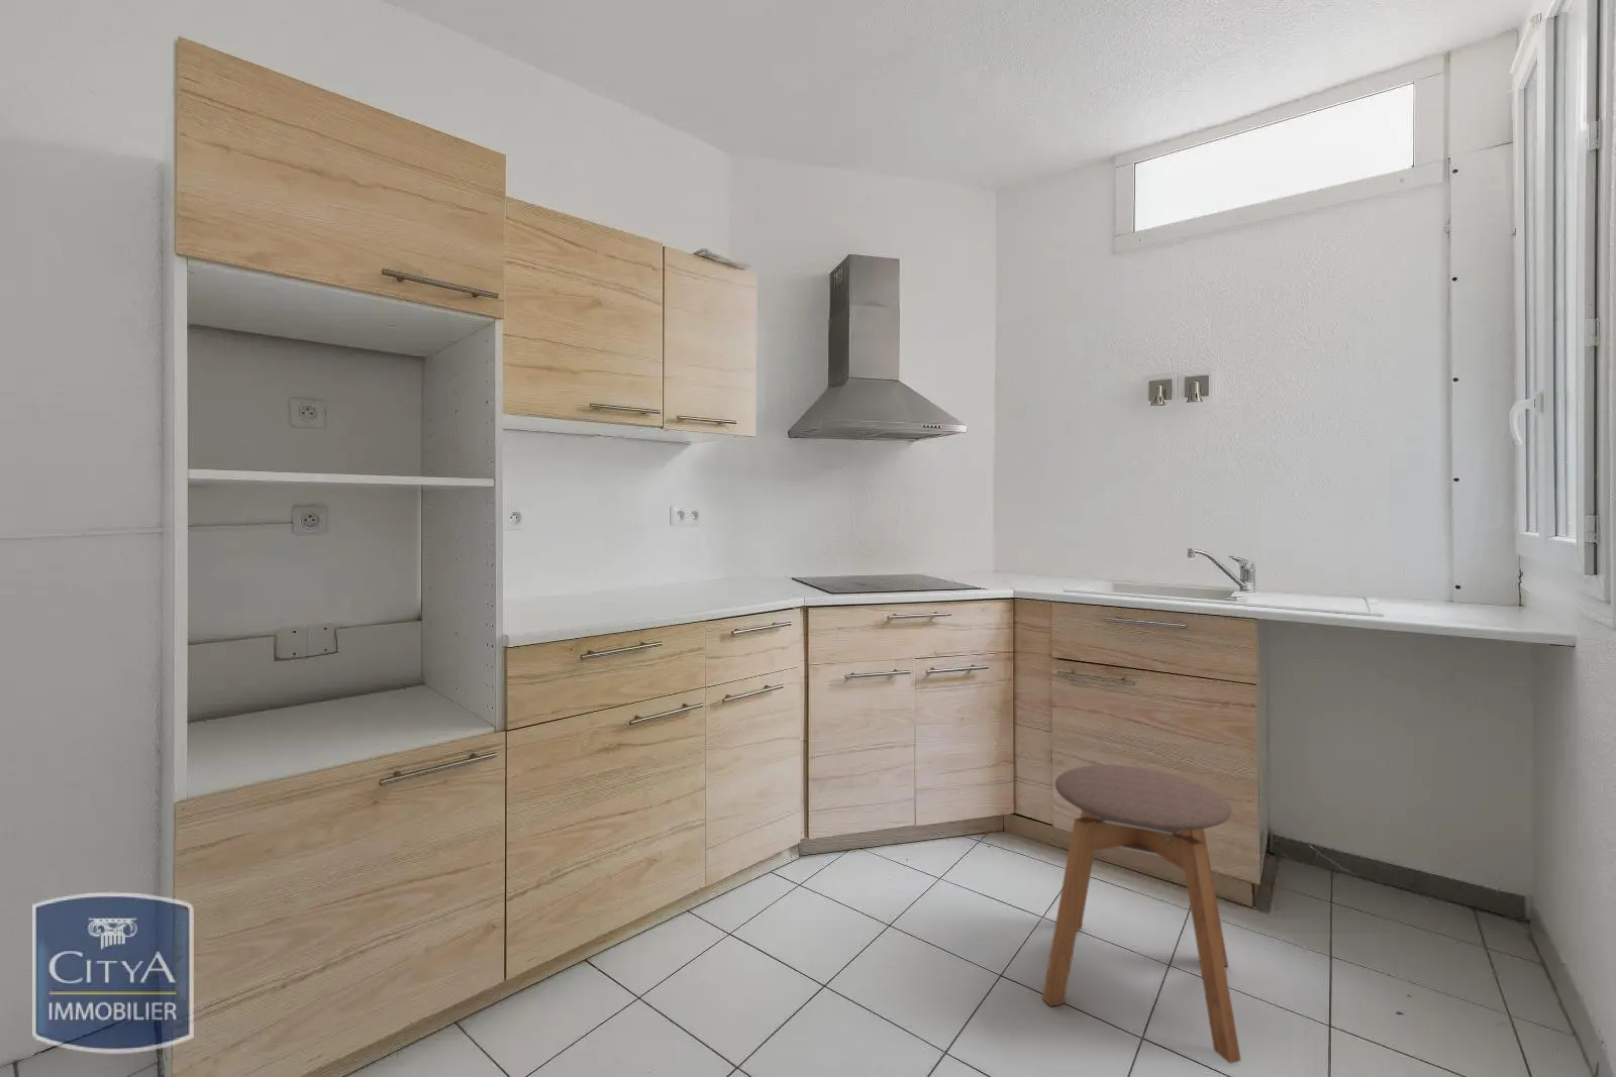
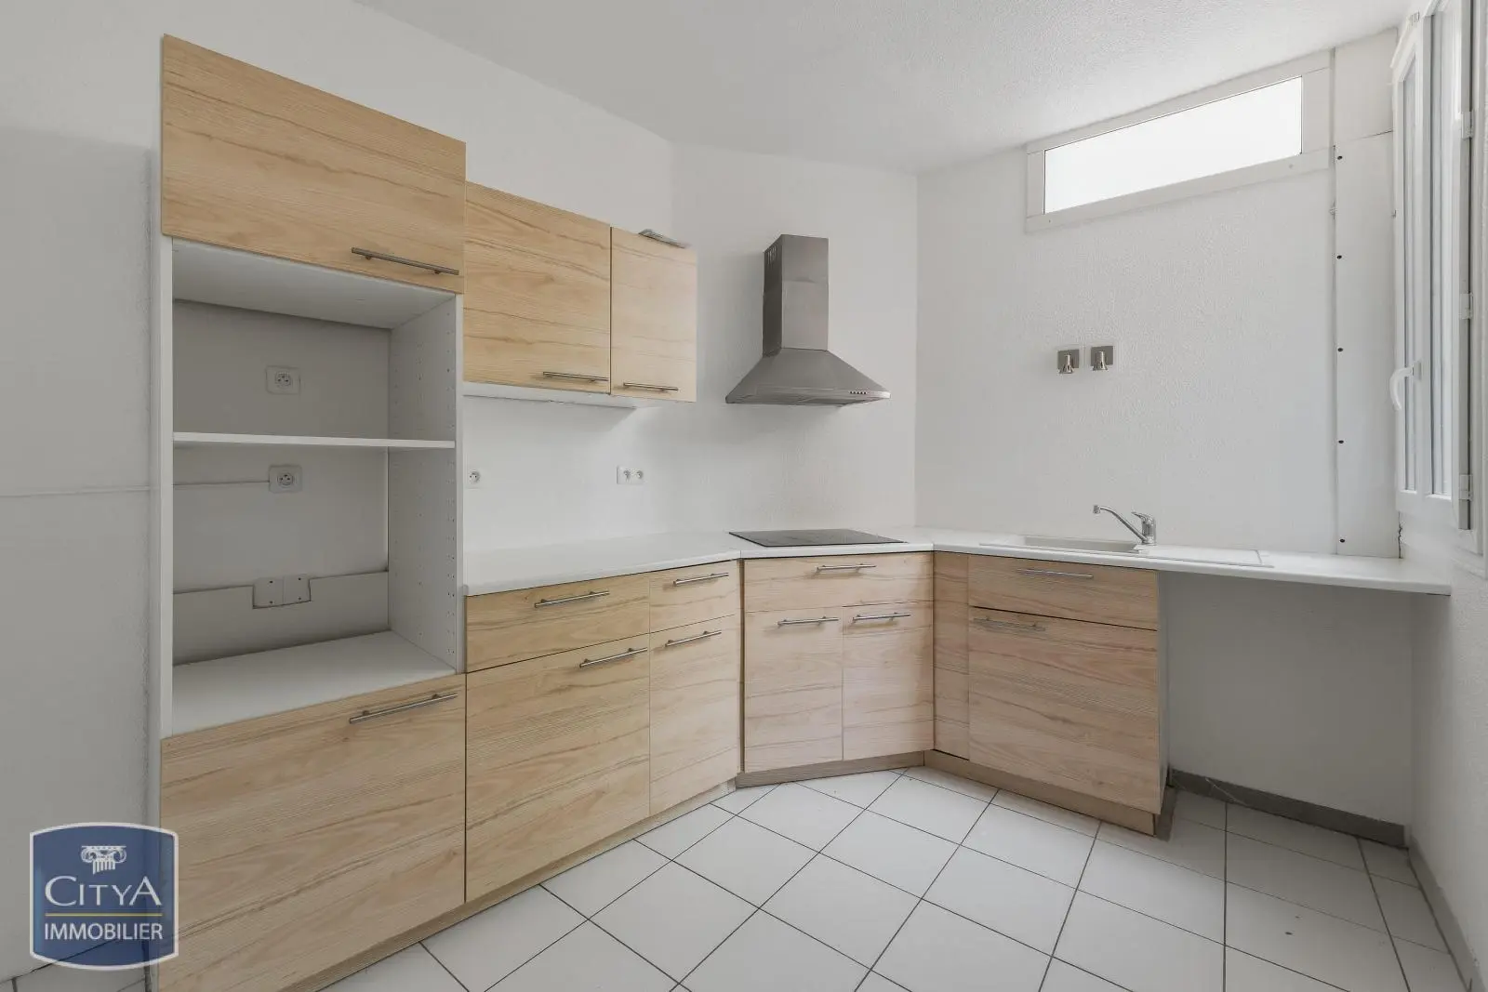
- stool [1041,764,1242,1065]
